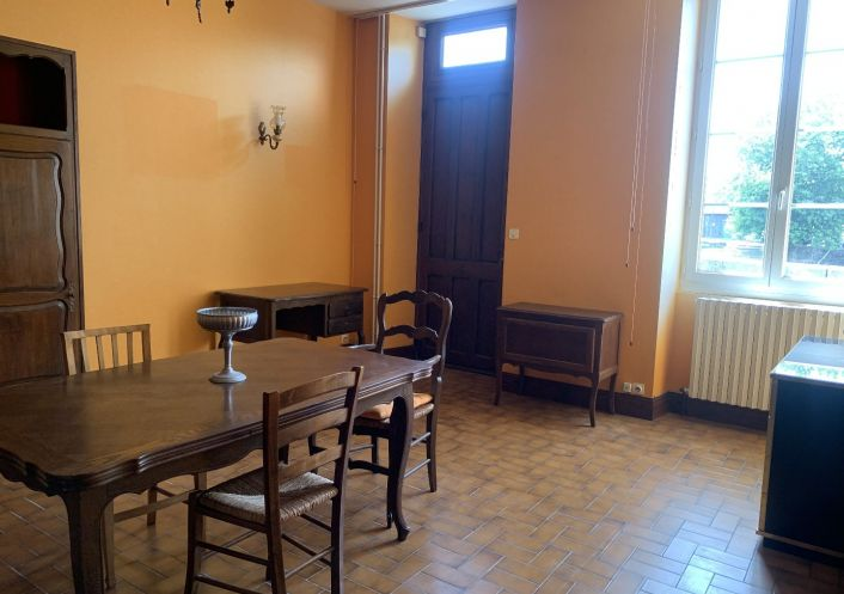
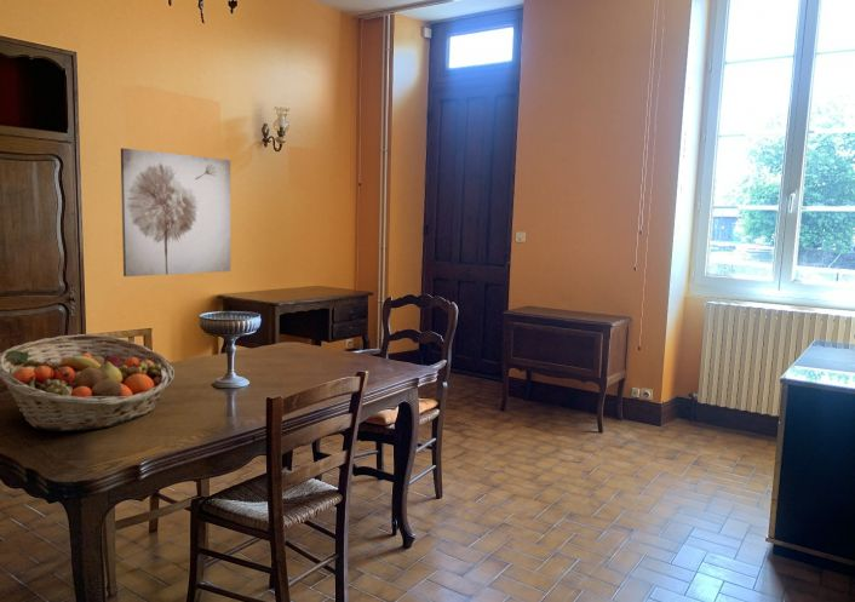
+ fruit basket [0,333,176,432]
+ wall art [120,147,231,277]
